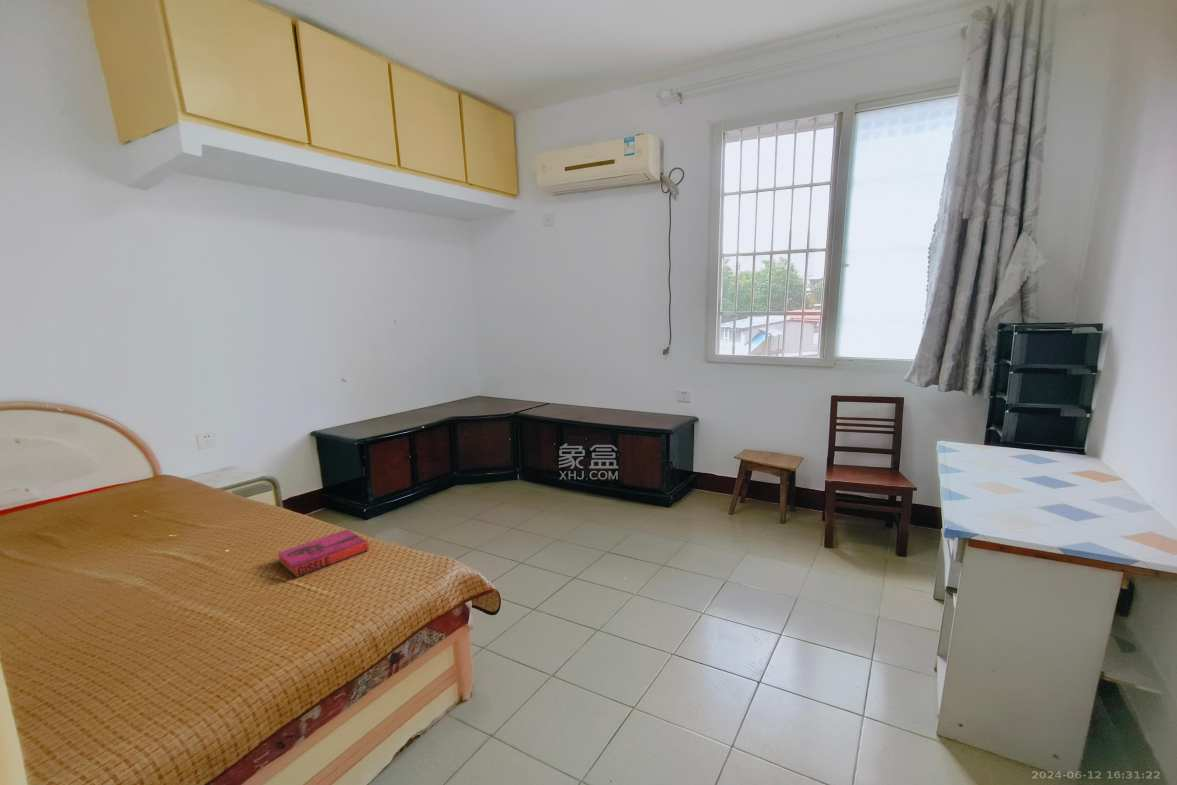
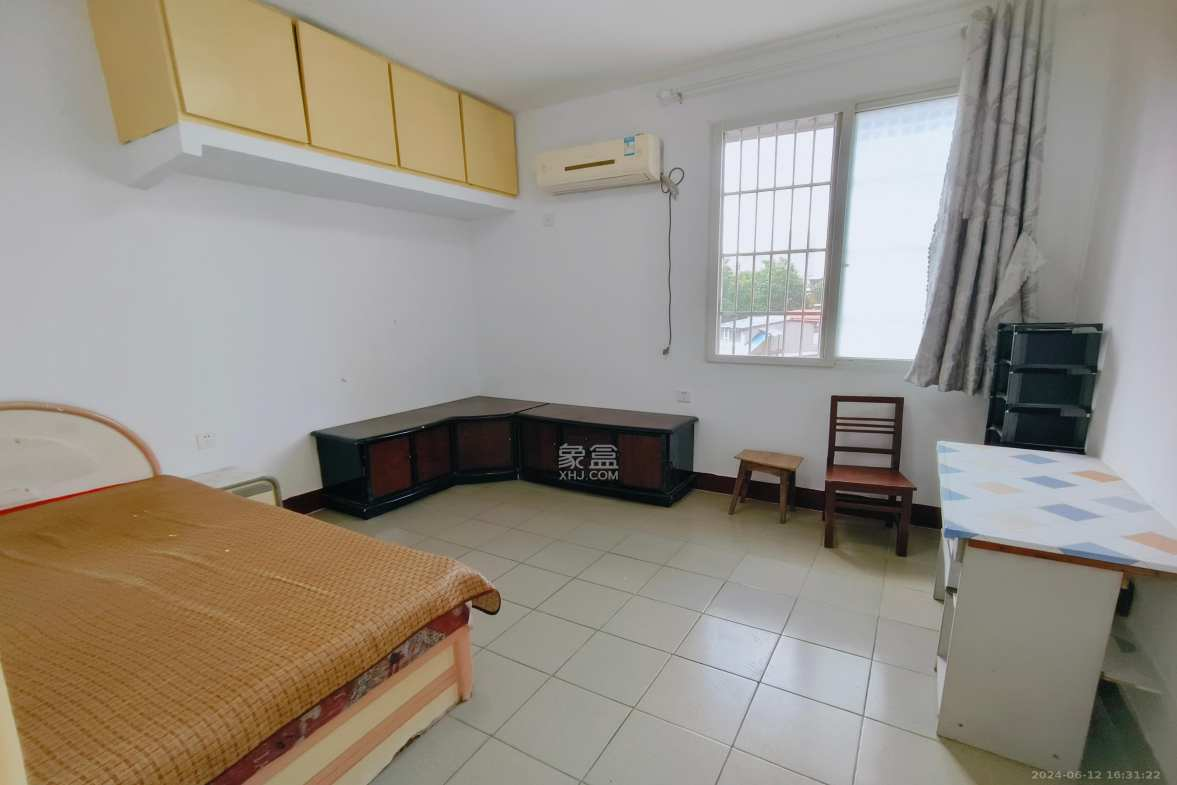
- hardback book [276,528,370,578]
